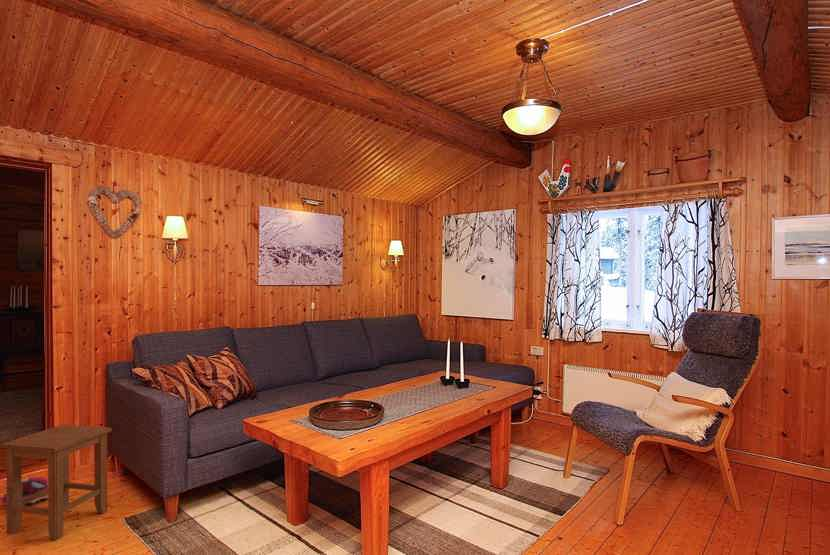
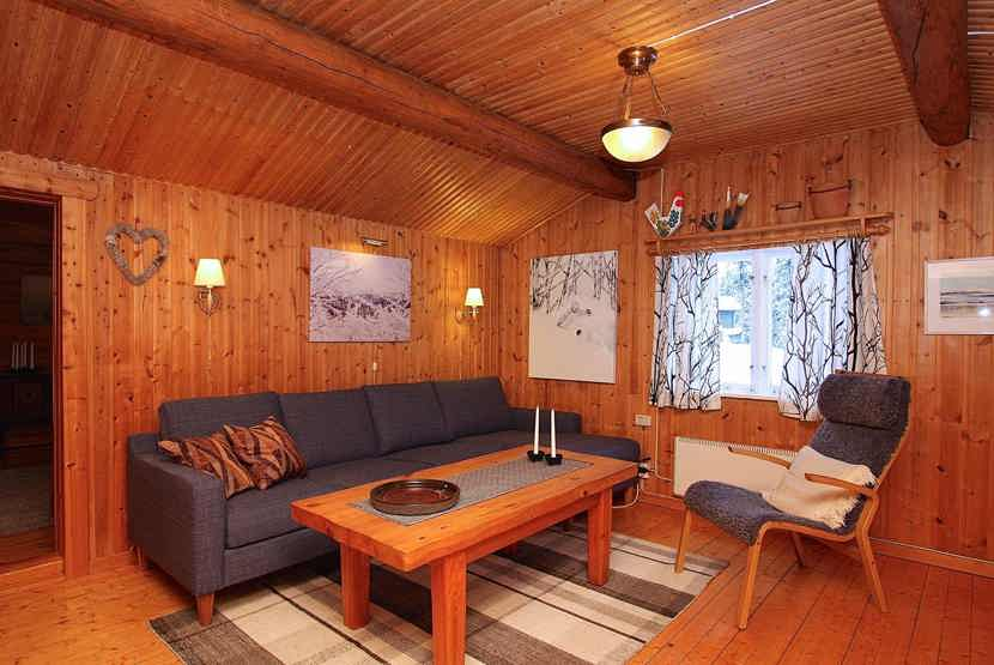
- stool [0,424,113,541]
- plush toy [0,476,48,507]
